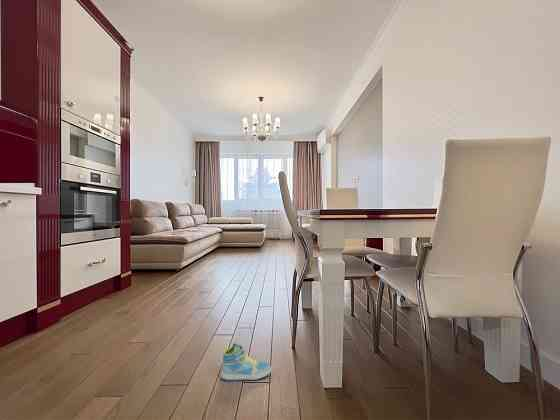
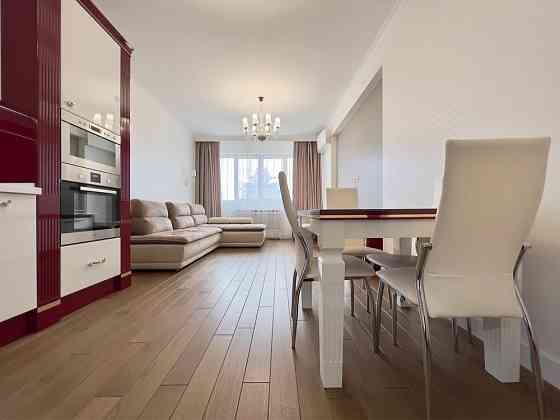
- sneaker [220,342,272,382]
